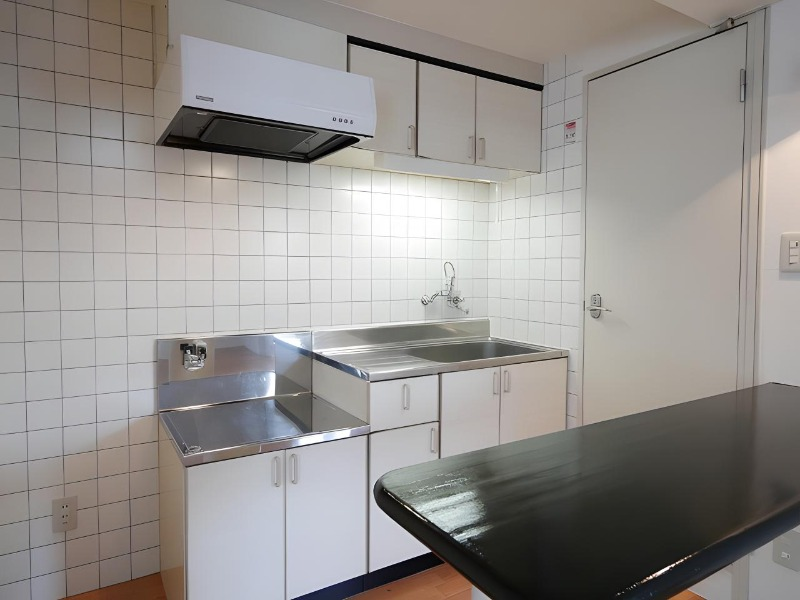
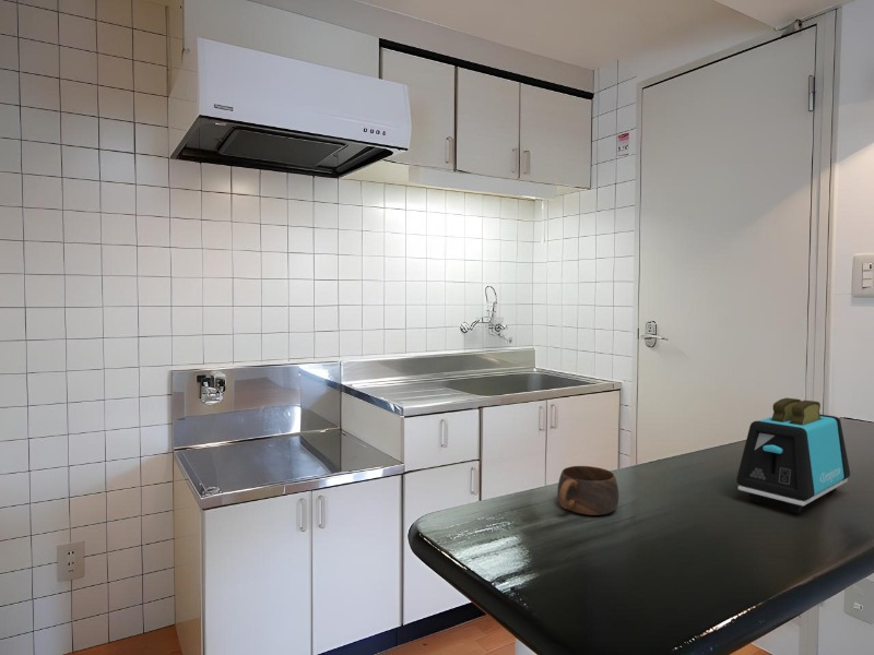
+ toaster [735,397,851,514]
+ cup [556,465,619,516]
